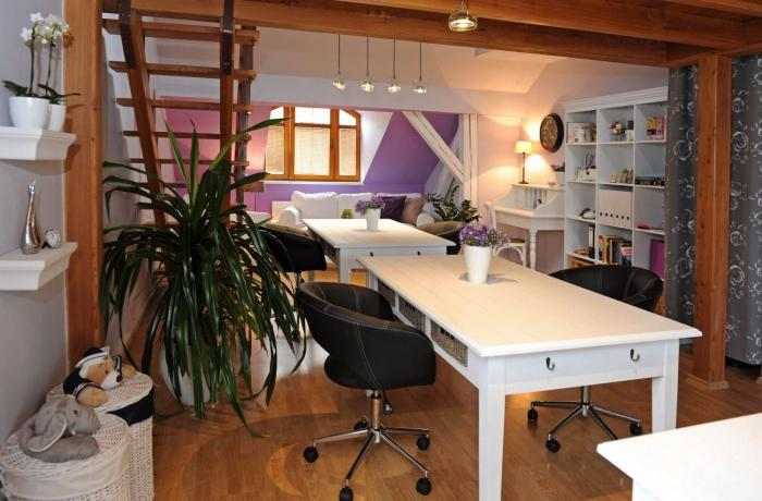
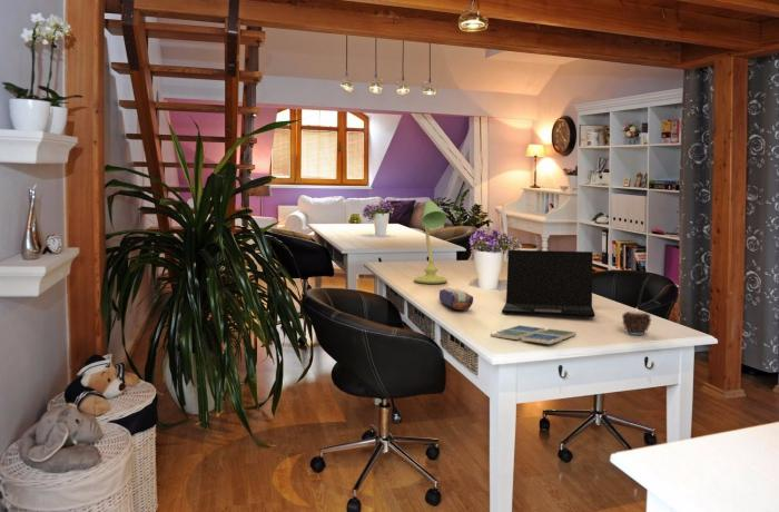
+ candle [621,307,652,336]
+ pencil case [438,287,474,312]
+ table lamp [413,199,448,285]
+ laptop [501,249,596,318]
+ drink coaster [490,324,578,345]
